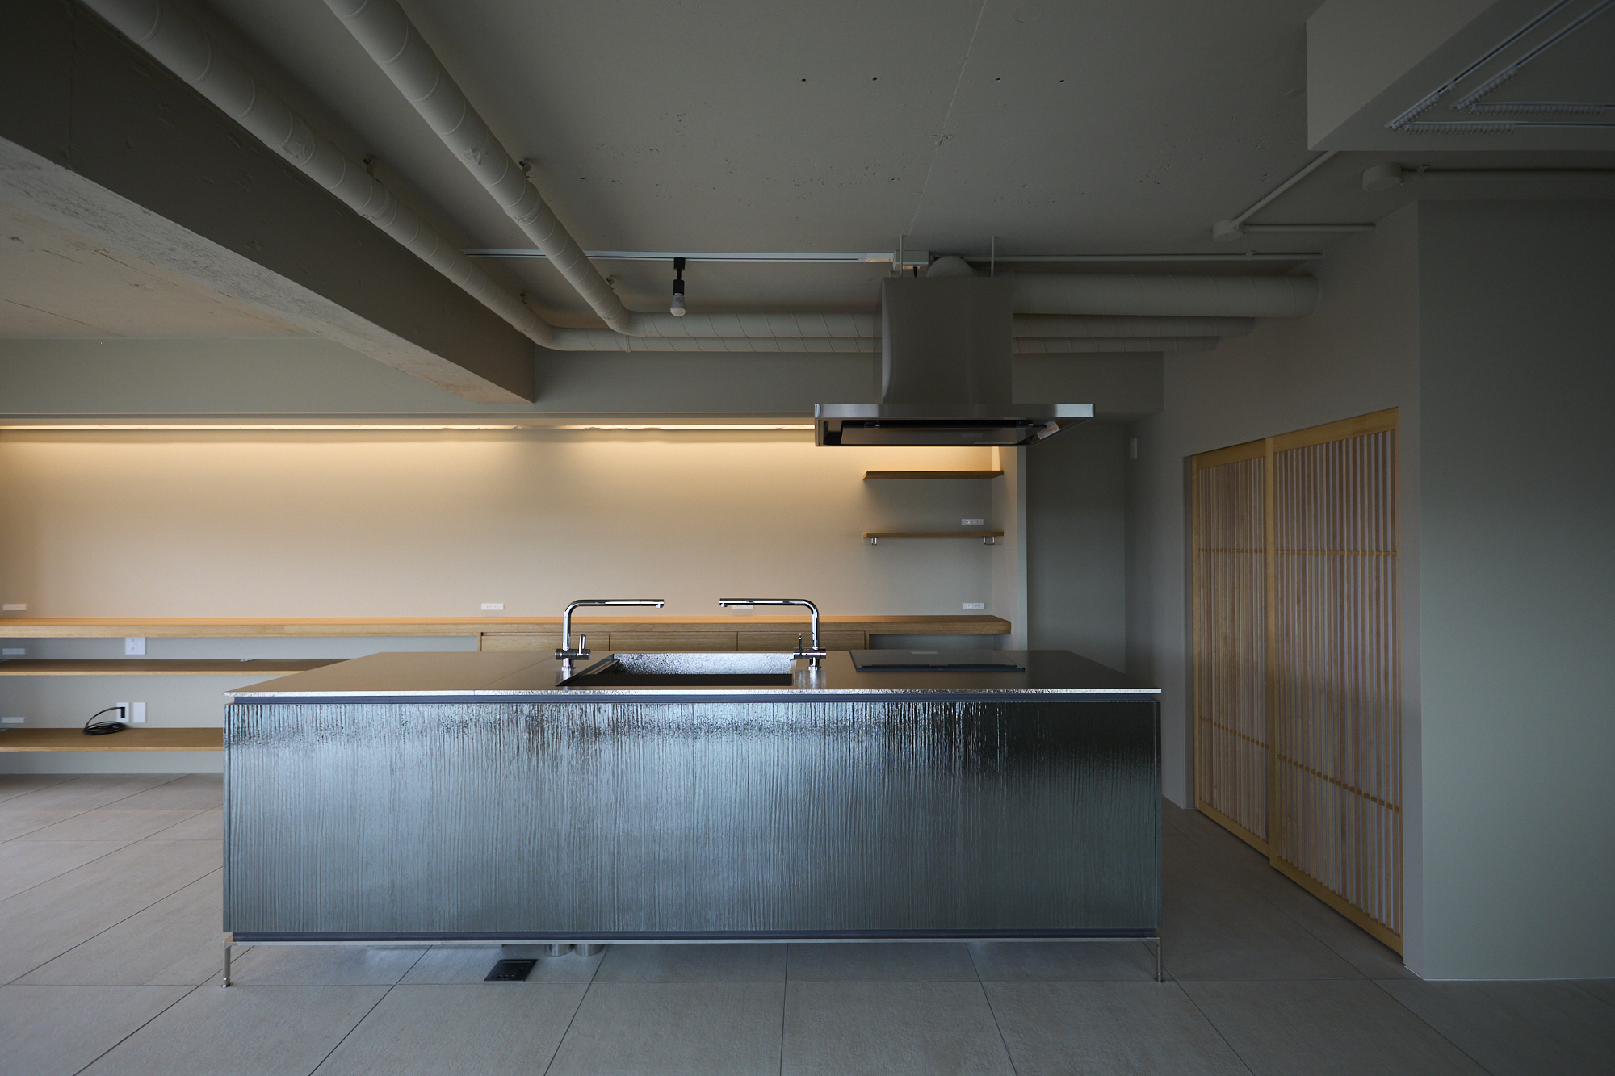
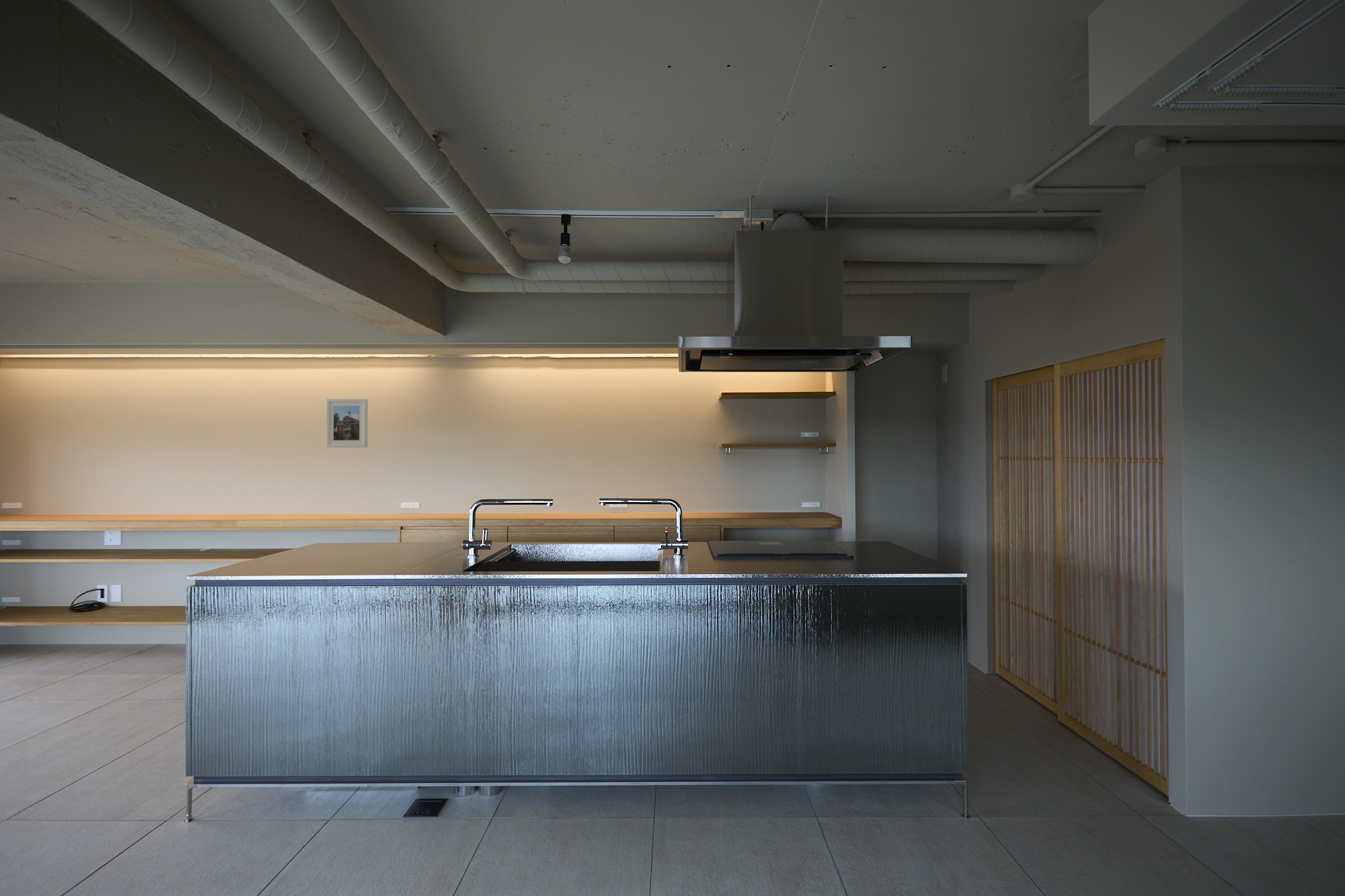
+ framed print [325,398,369,448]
